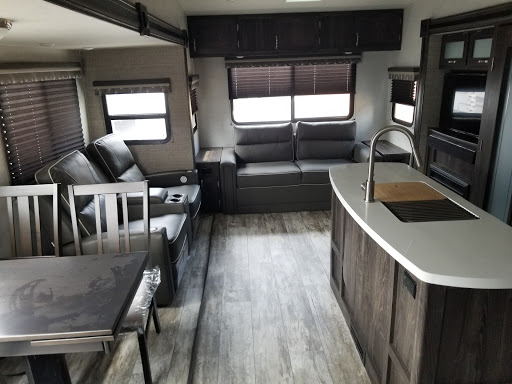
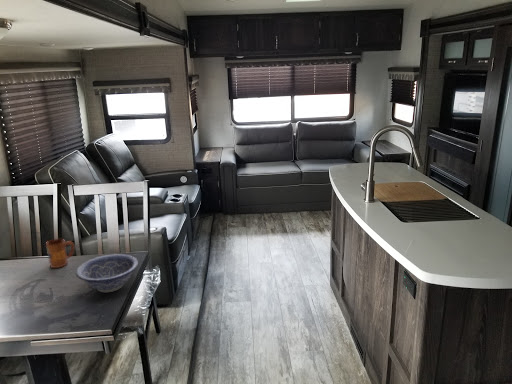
+ decorative bowl [75,253,139,293]
+ mug [45,238,75,269]
